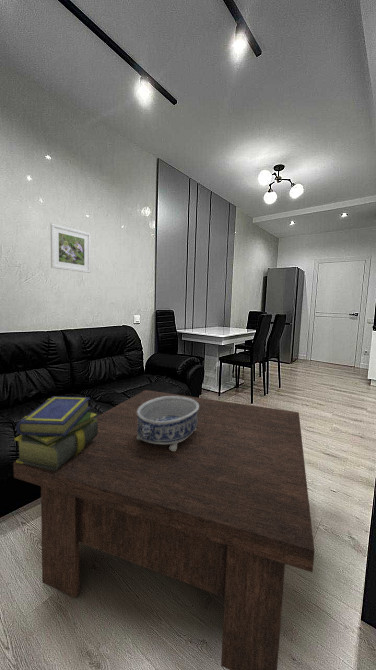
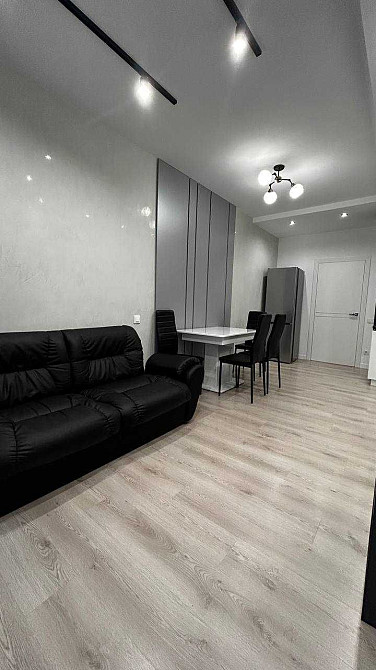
- coffee table [12,389,315,670]
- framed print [50,223,92,274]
- decorative bowl [137,396,199,451]
- stack of books [14,395,98,470]
